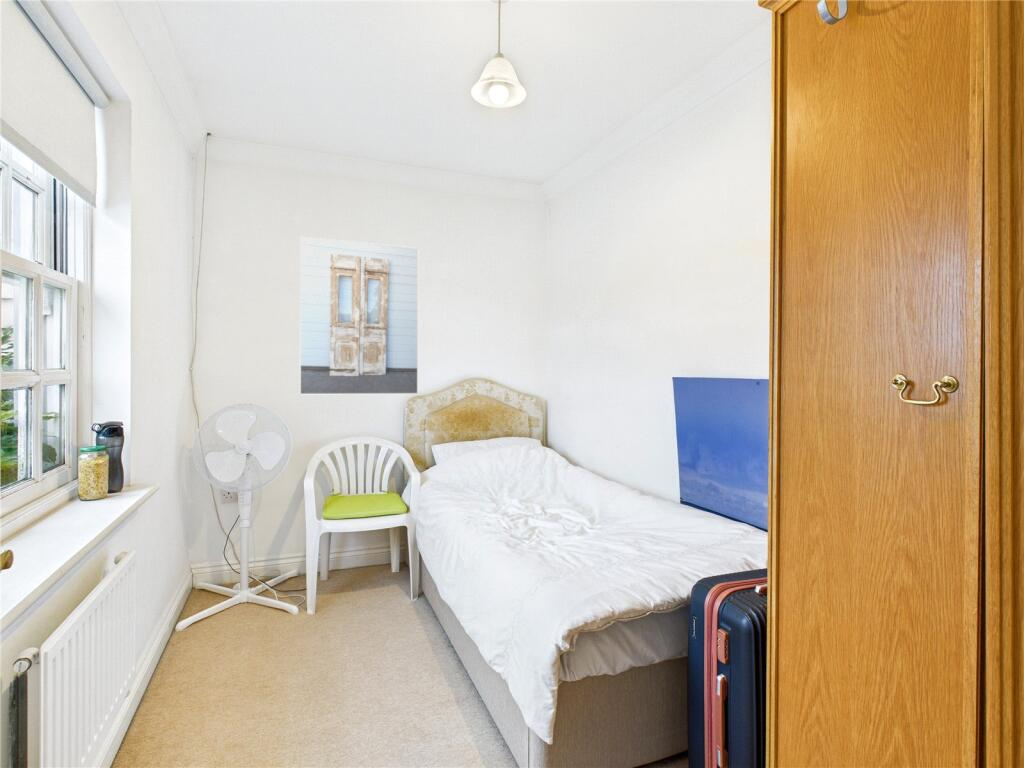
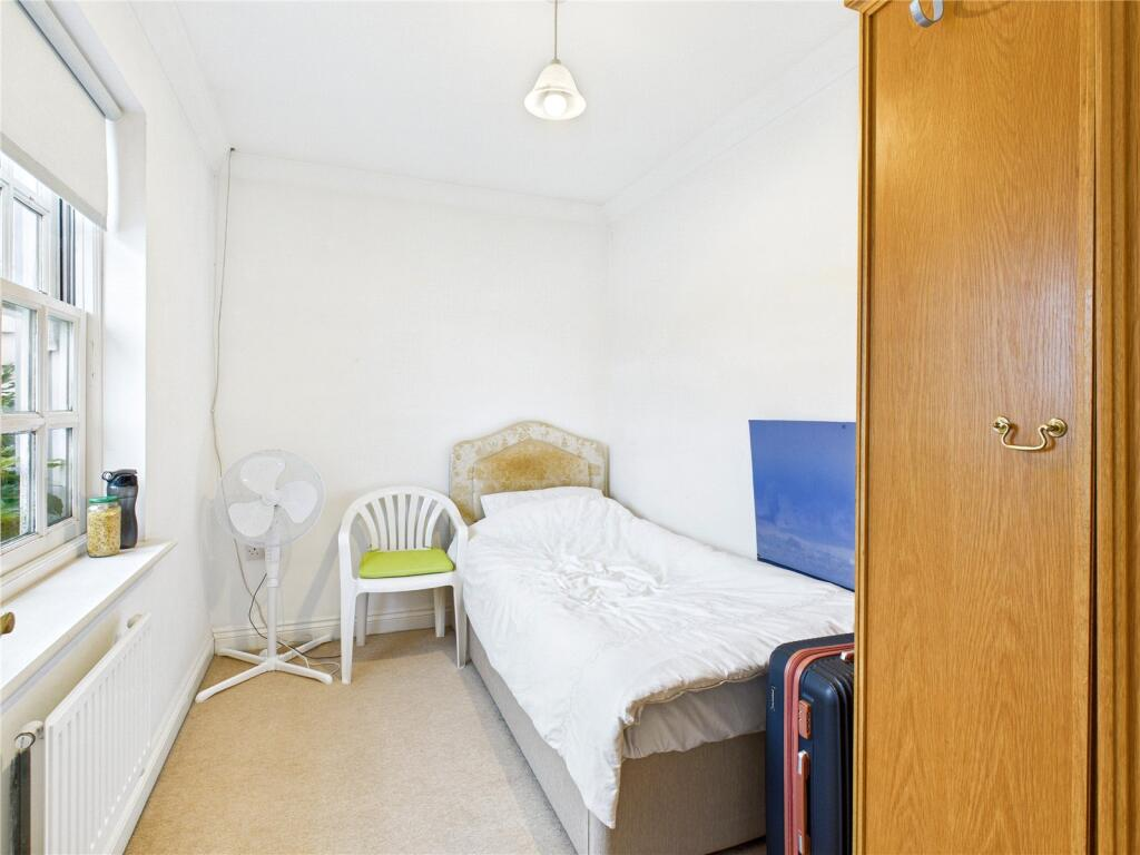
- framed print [299,236,419,395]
